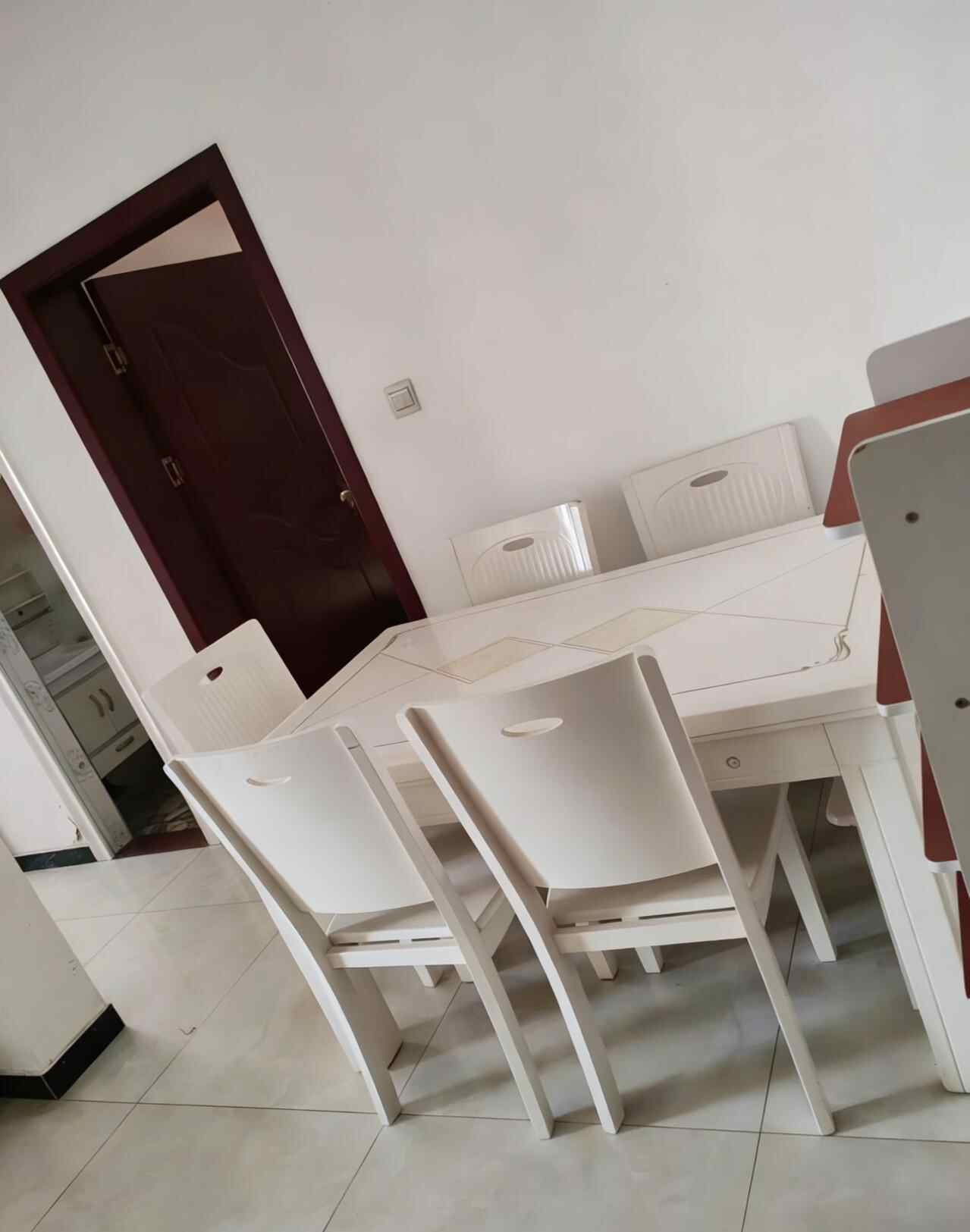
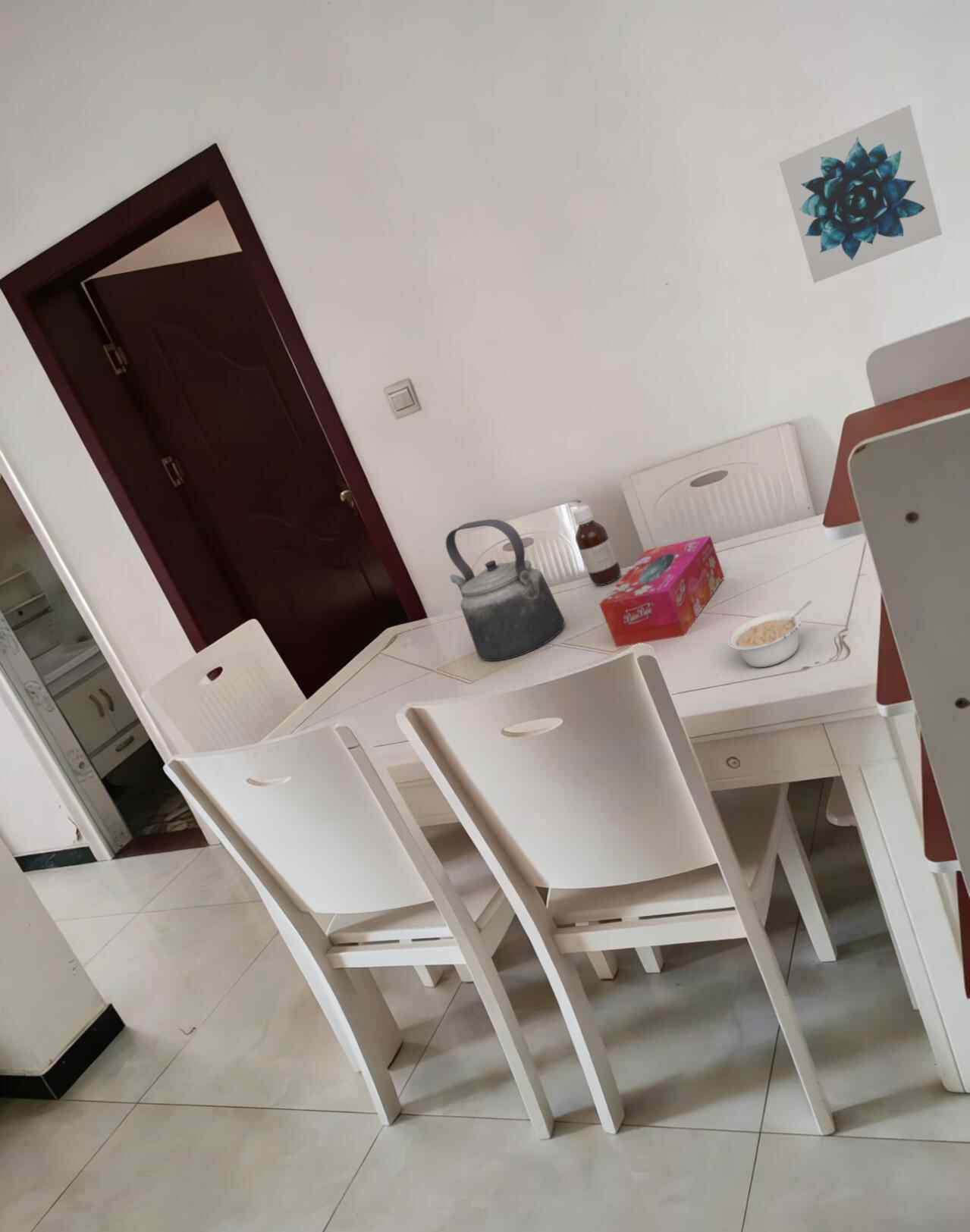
+ kettle [445,519,565,662]
+ legume [727,600,813,668]
+ wall art [778,104,943,284]
+ bottle [572,504,622,586]
+ tissue box [598,534,725,648]
